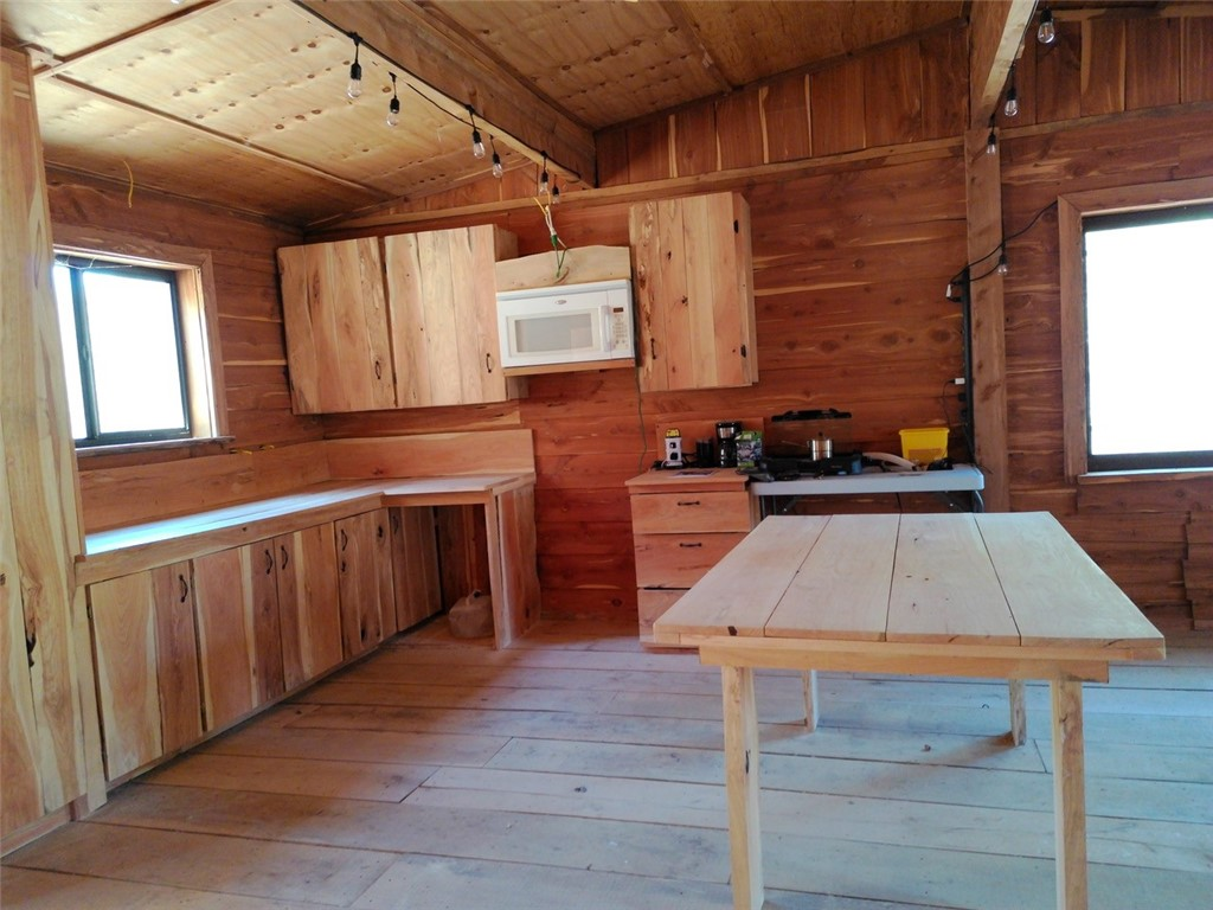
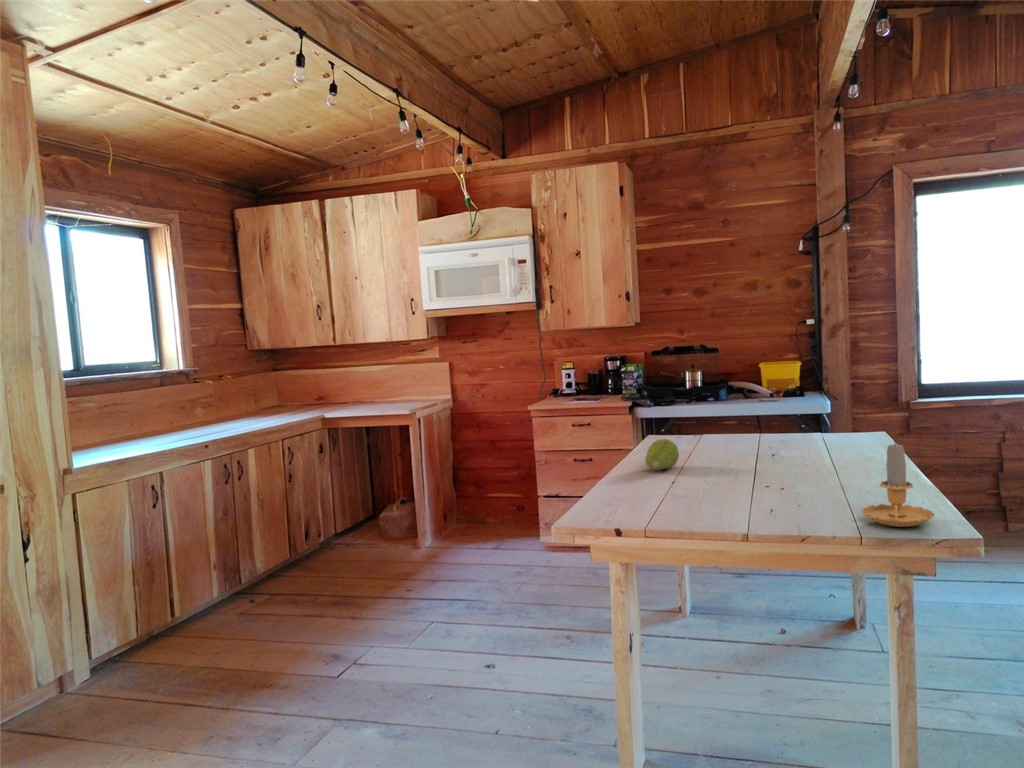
+ fruit [644,438,680,471]
+ candle [861,442,936,528]
